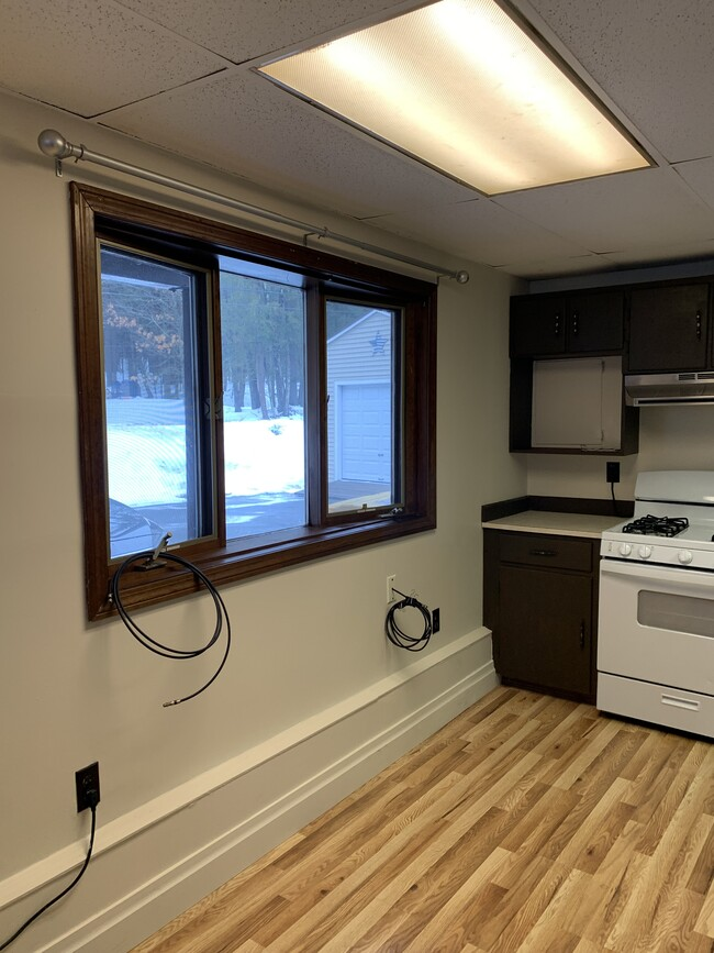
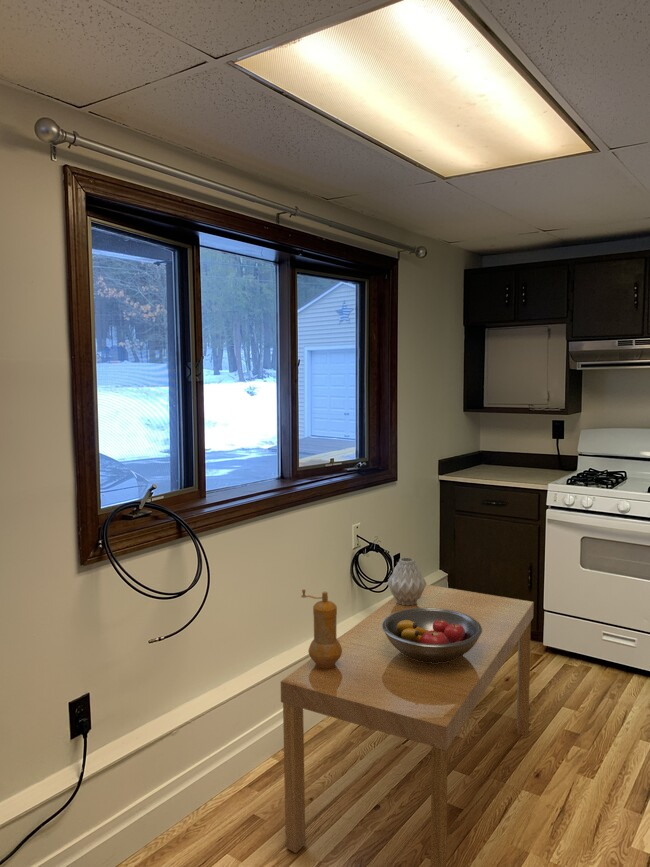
+ vase [387,557,428,605]
+ dining table [280,584,535,867]
+ fruit bowl [382,608,482,663]
+ pepper mill [300,588,342,668]
